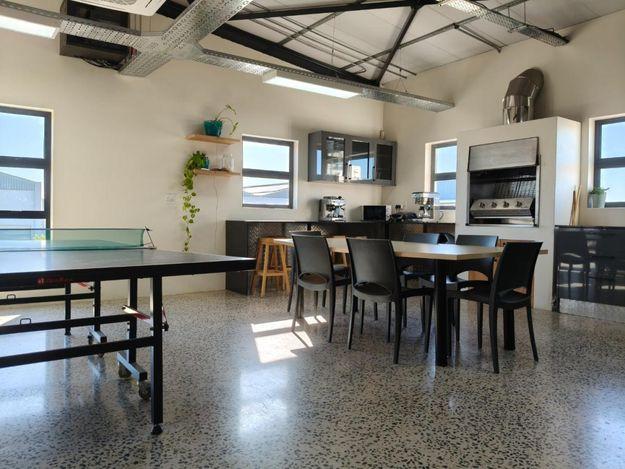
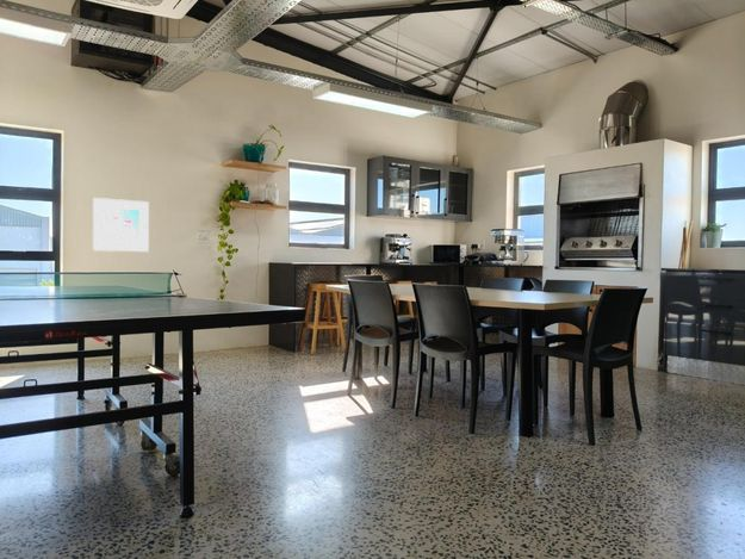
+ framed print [92,197,150,253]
